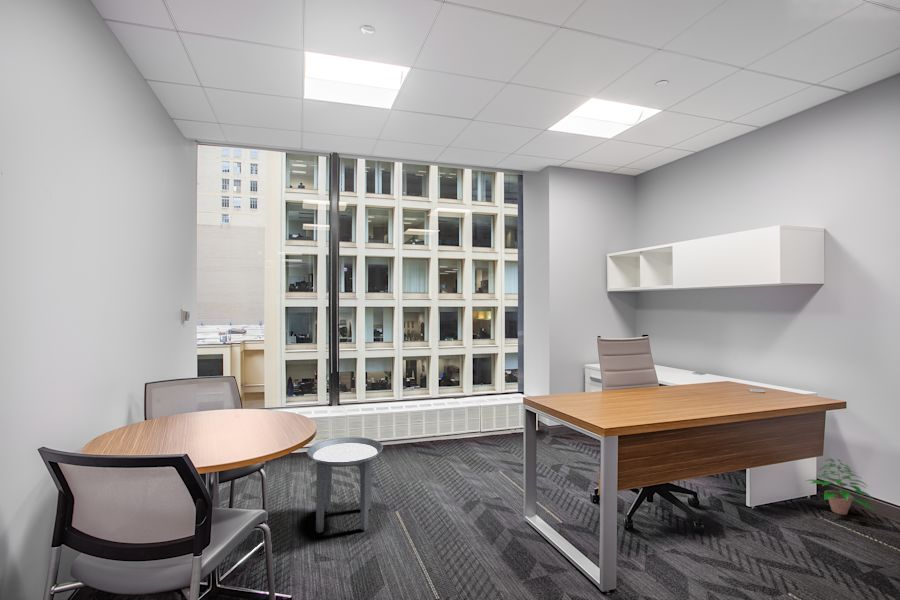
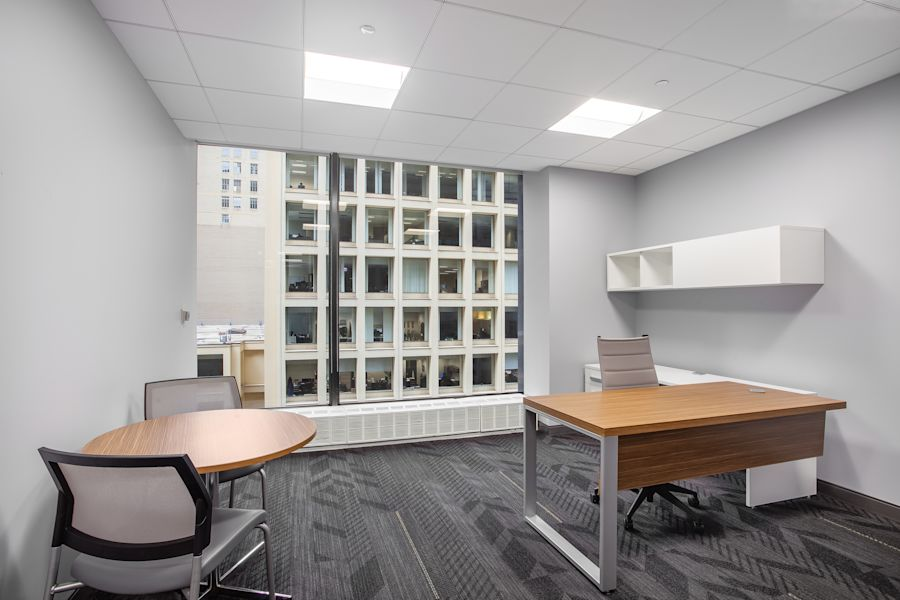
- side table [306,436,384,534]
- potted plant [805,458,876,516]
